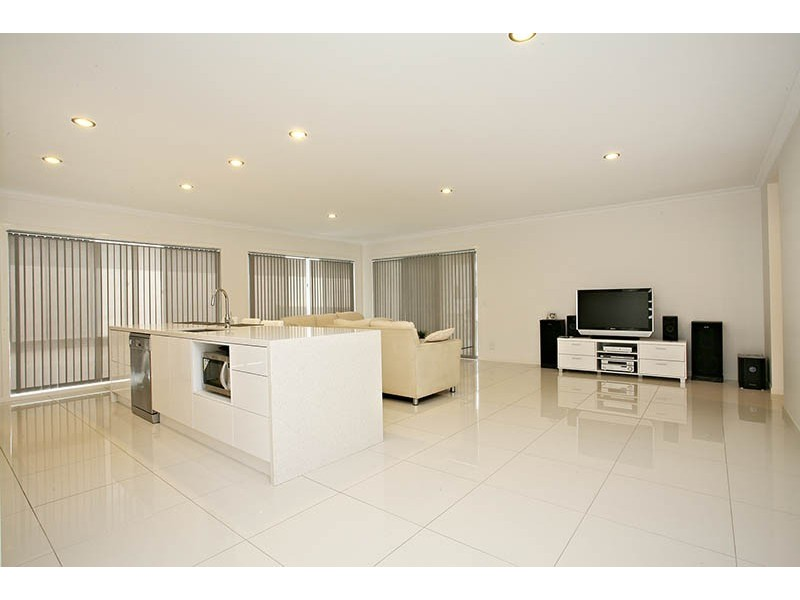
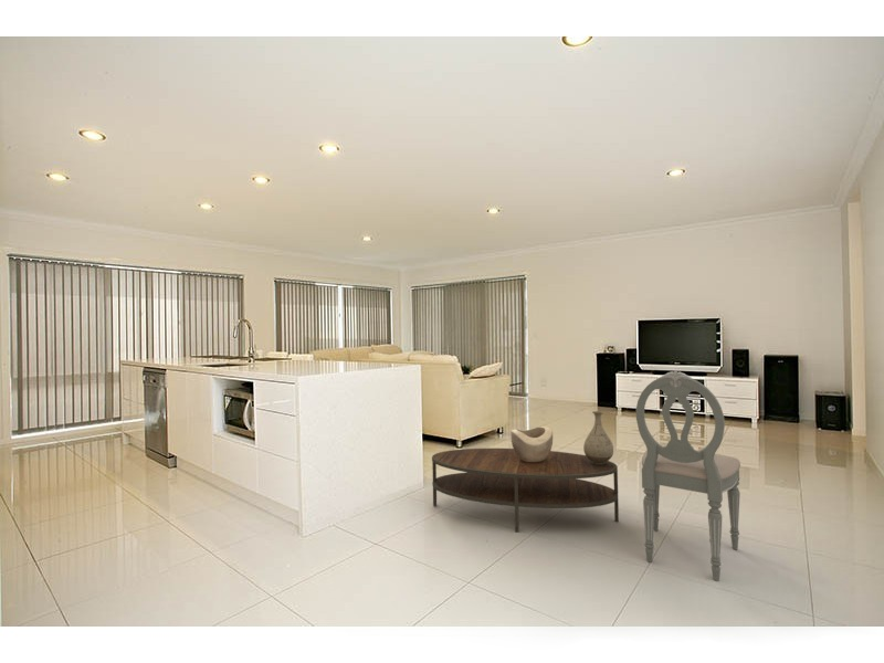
+ coffee table [431,448,620,534]
+ dining chair [635,369,741,582]
+ vase [582,410,614,465]
+ decorative bowl [509,425,554,462]
